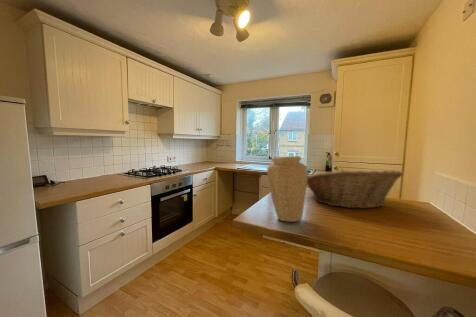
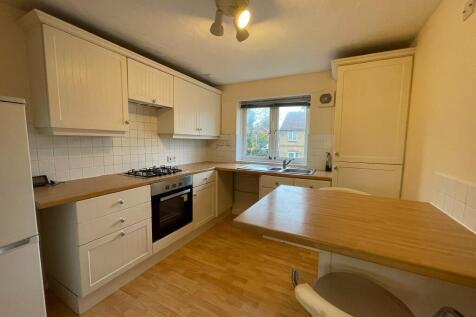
- vase [266,155,308,223]
- fruit basket [307,168,404,210]
